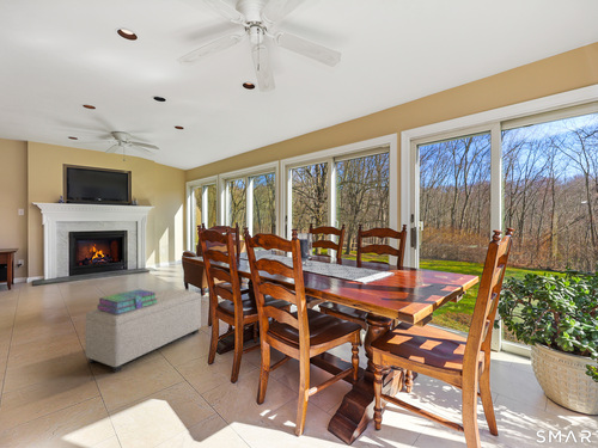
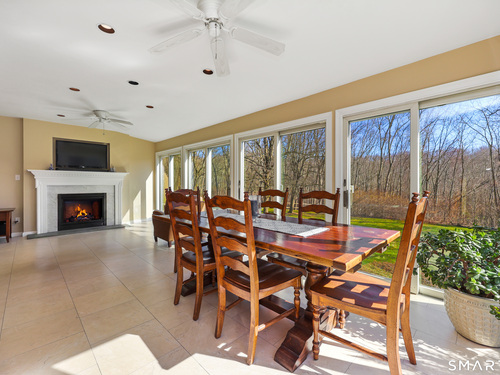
- stack of books [96,288,158,314]
- ottoman [84,288,202,373]
